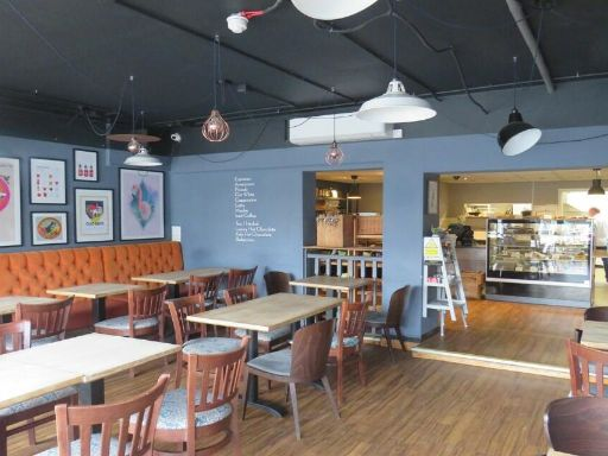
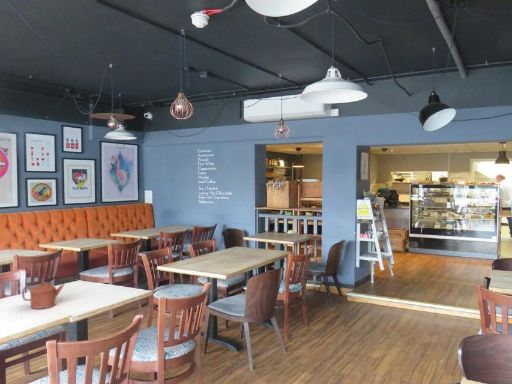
+ teapot [21,279,66,310]
